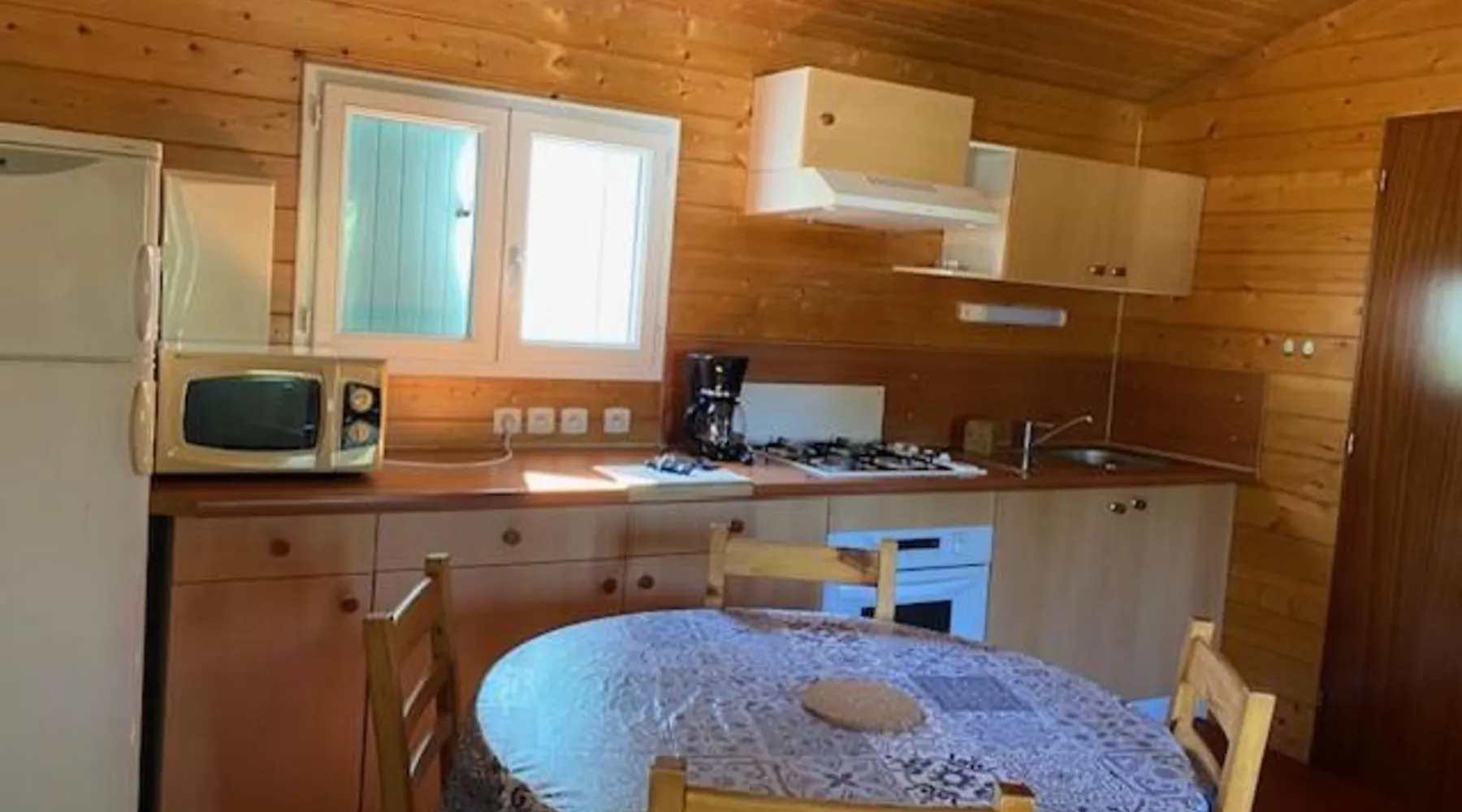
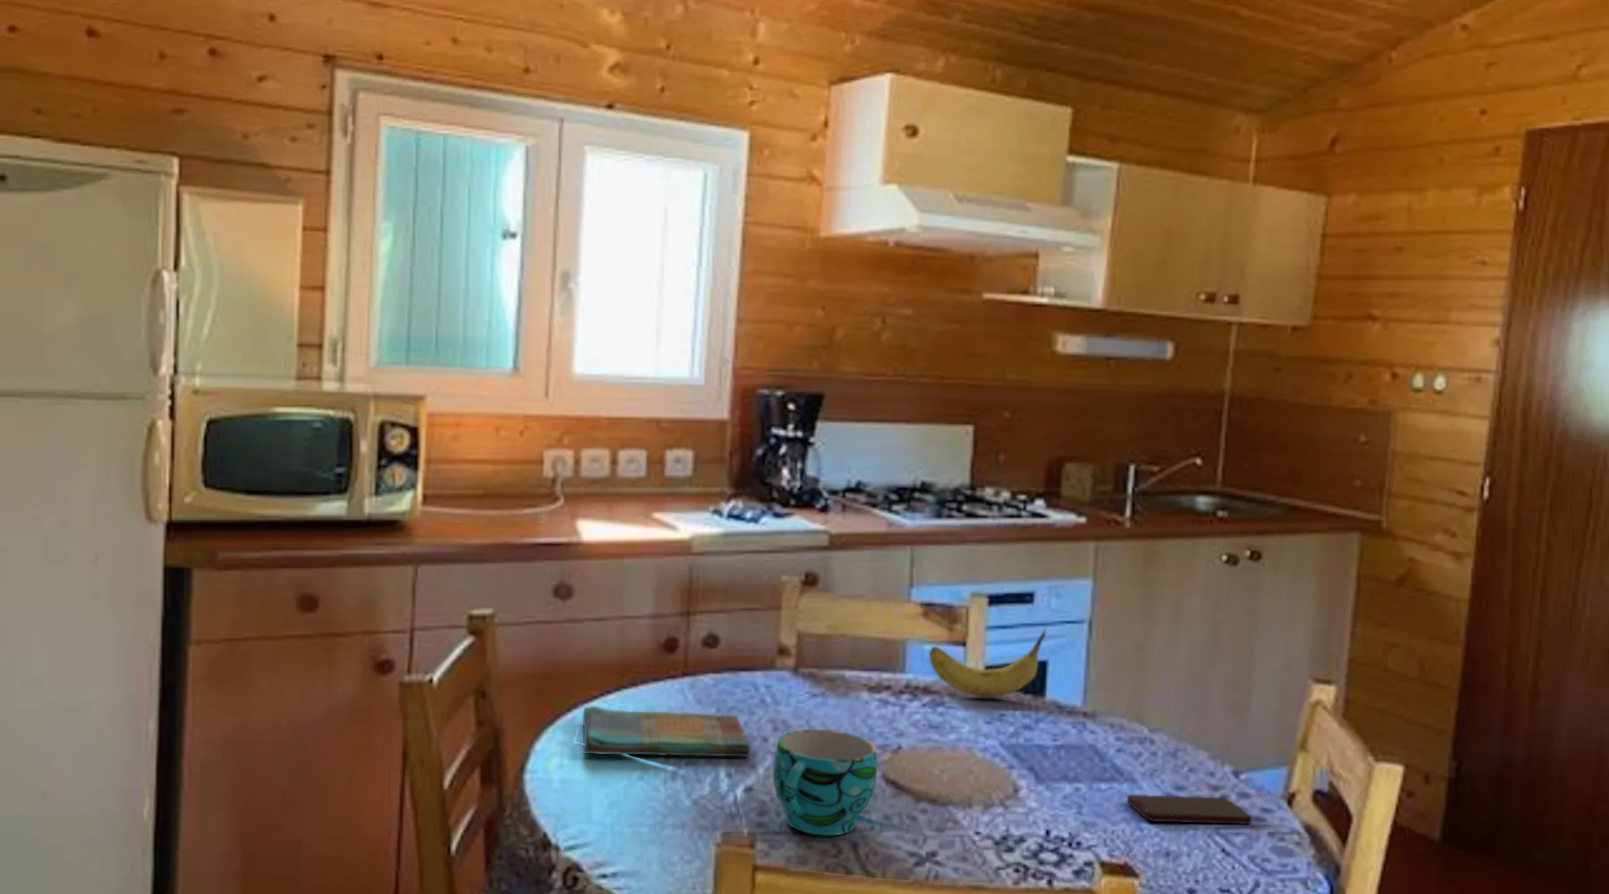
+ dish towel [582,706,752,759]
+ cup [773,729,878,836]
+ fruit [928,625,1048,698]
+ smartphone [1126,794,1254,825]
